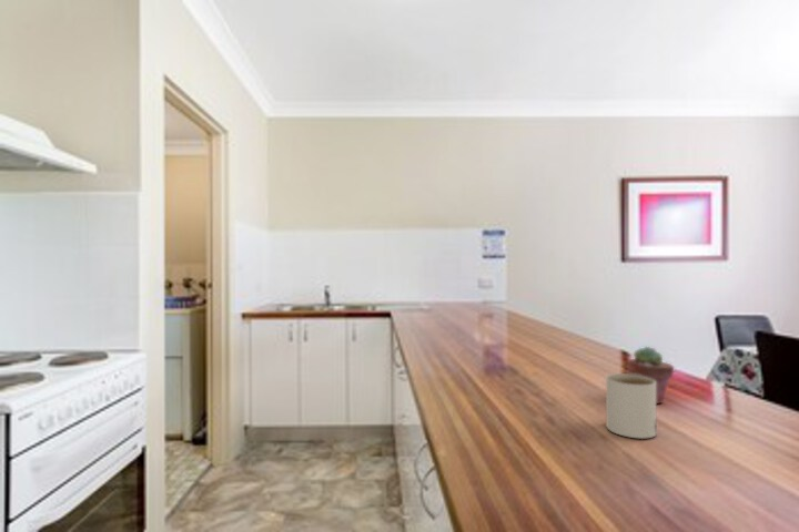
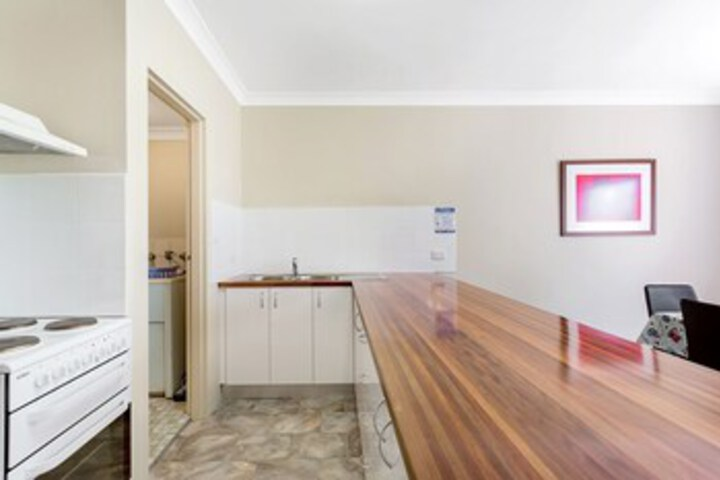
- mug [605,372,657,440]
- potted succulent [626,346,675,405]
